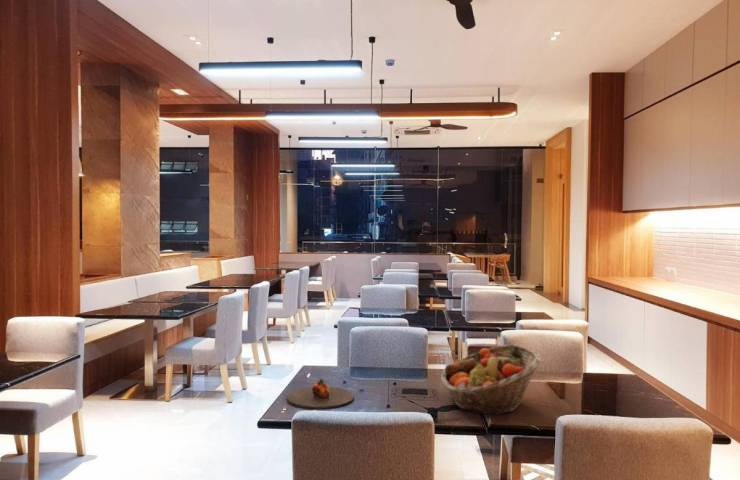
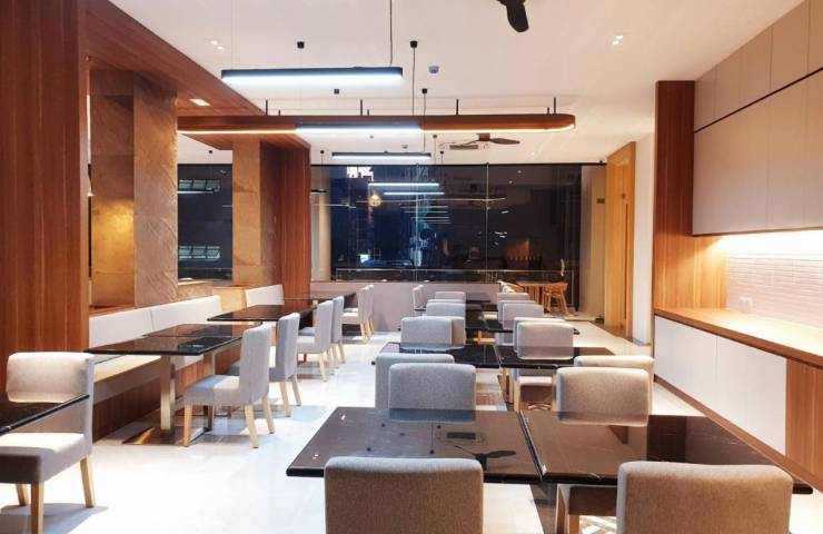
- plate [286,378,355,410]
- fruit basket [440,344,543,416]
